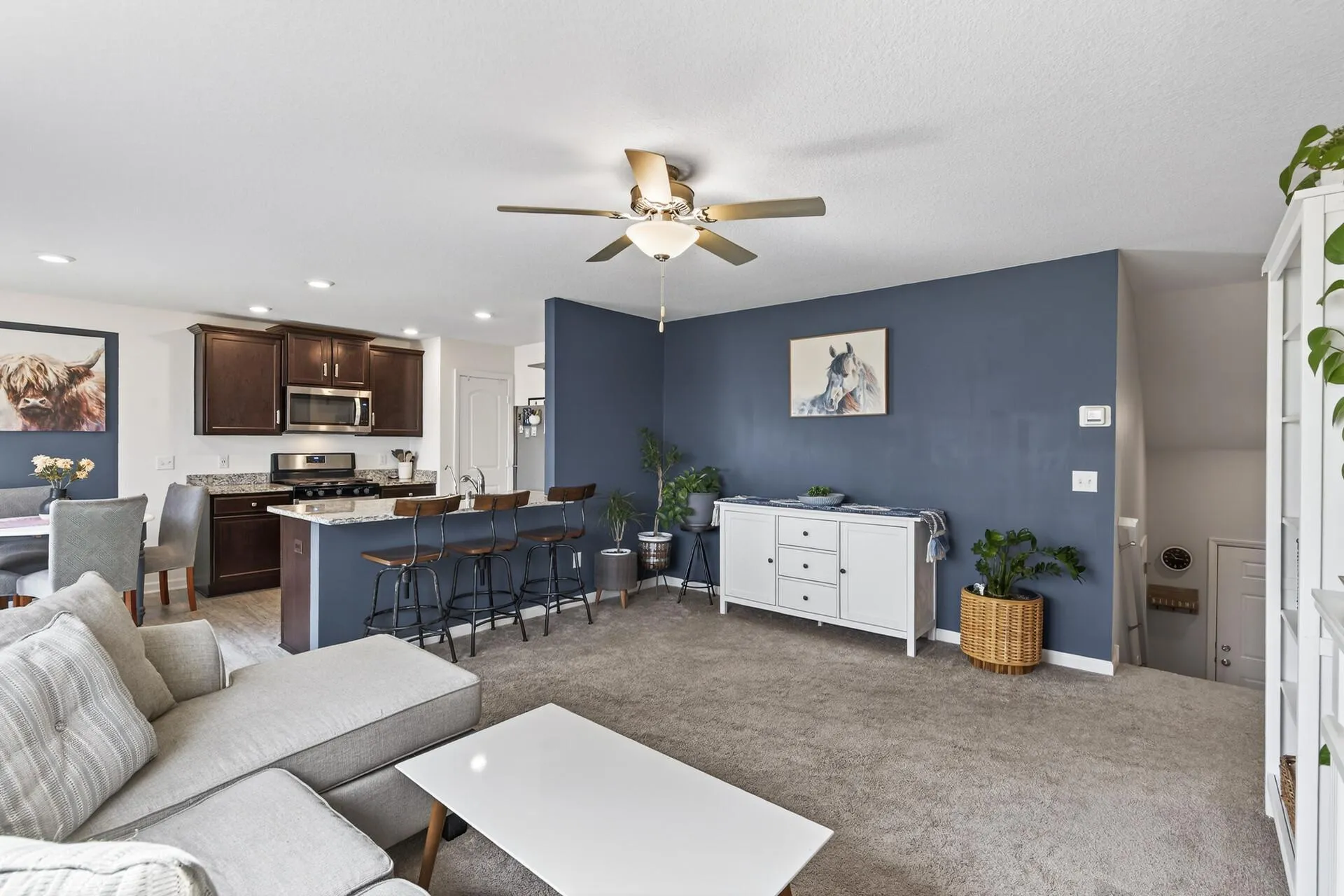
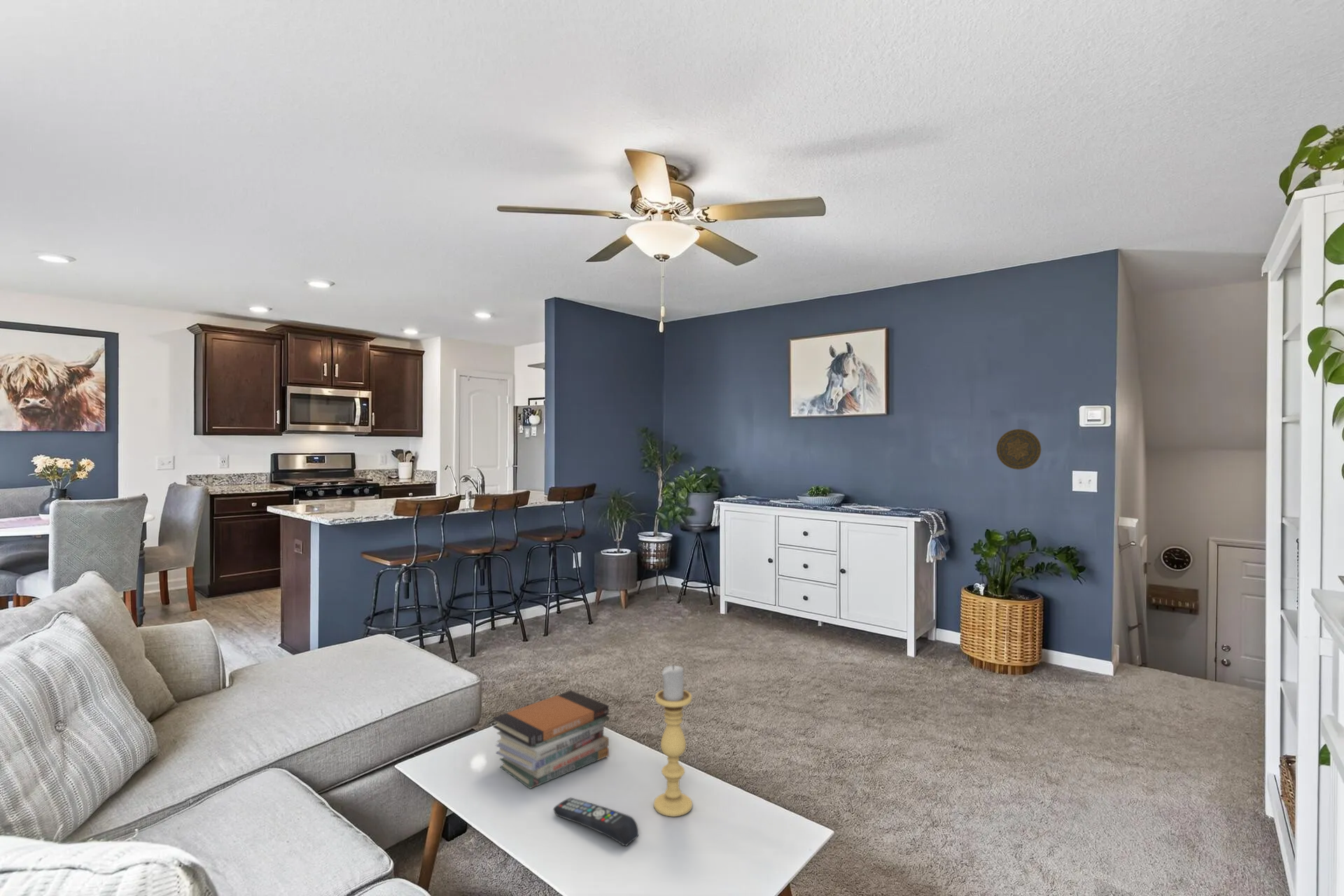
+ remote control [553,797,639,847]
+ candle holder [653,664,693,818]
+ decorative plate [995,428,1042,470]
+ book stack [492,689,610,790]
